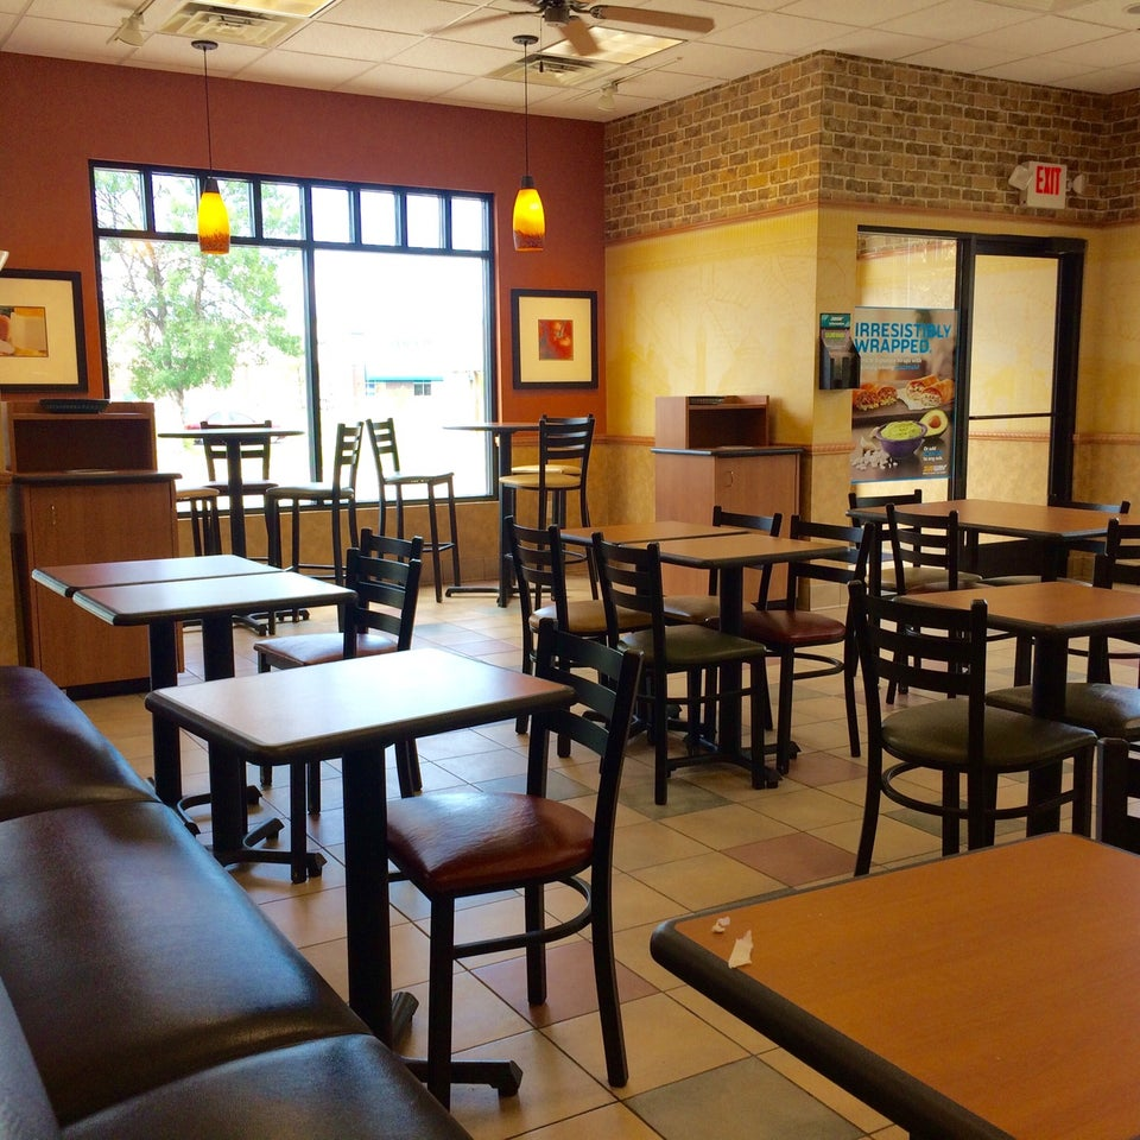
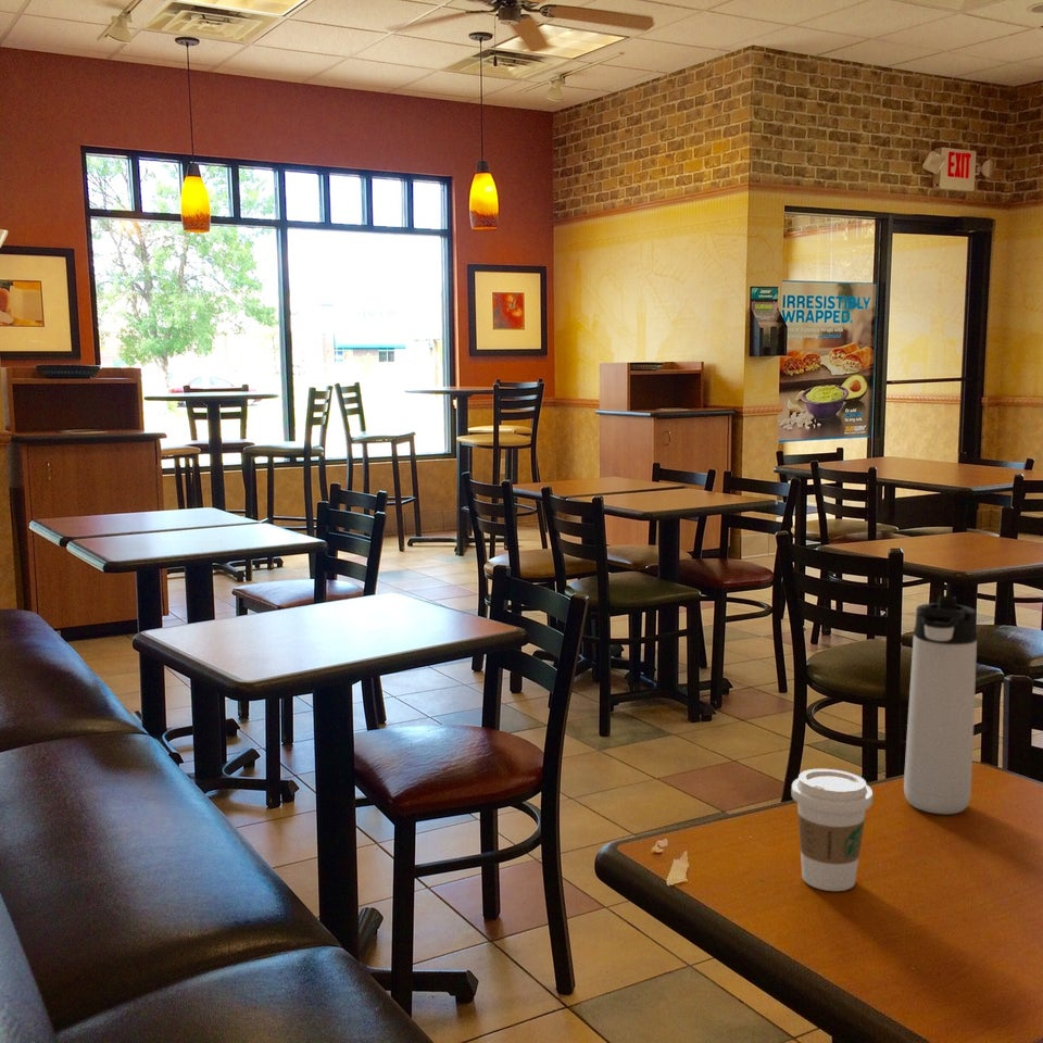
+ coffee cup [790,768,875,892]
+ thermos bottle [903,594,978,815]
